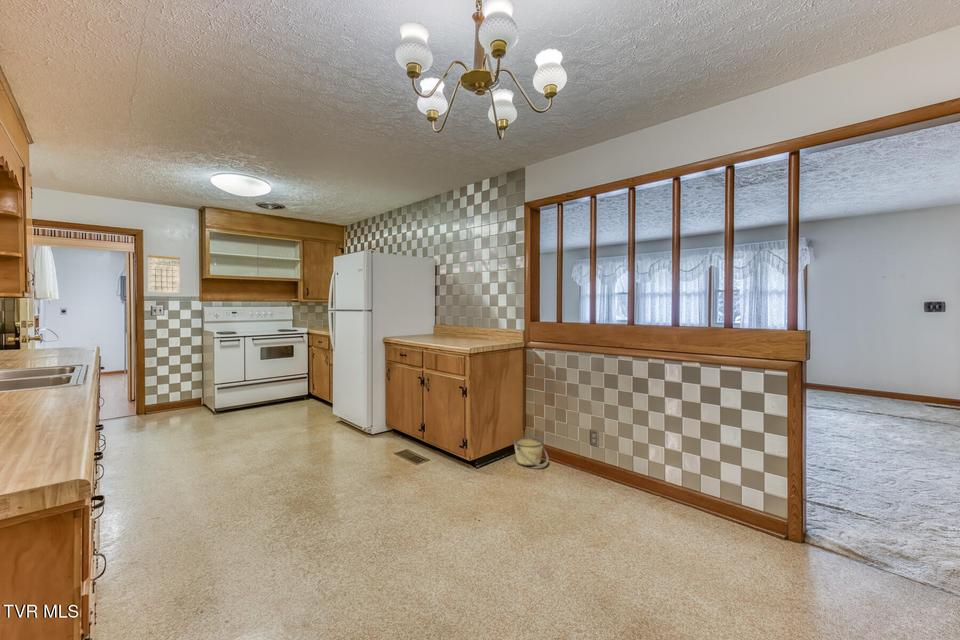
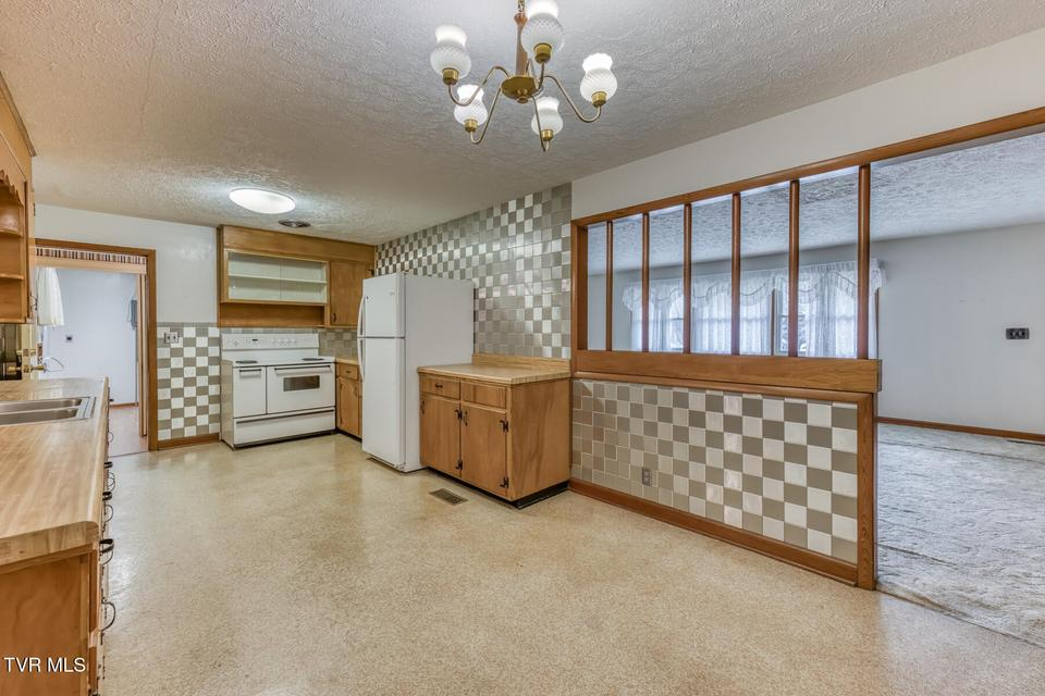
- bucket [513,437,550,468]
- calendar [147,247,181,294]
